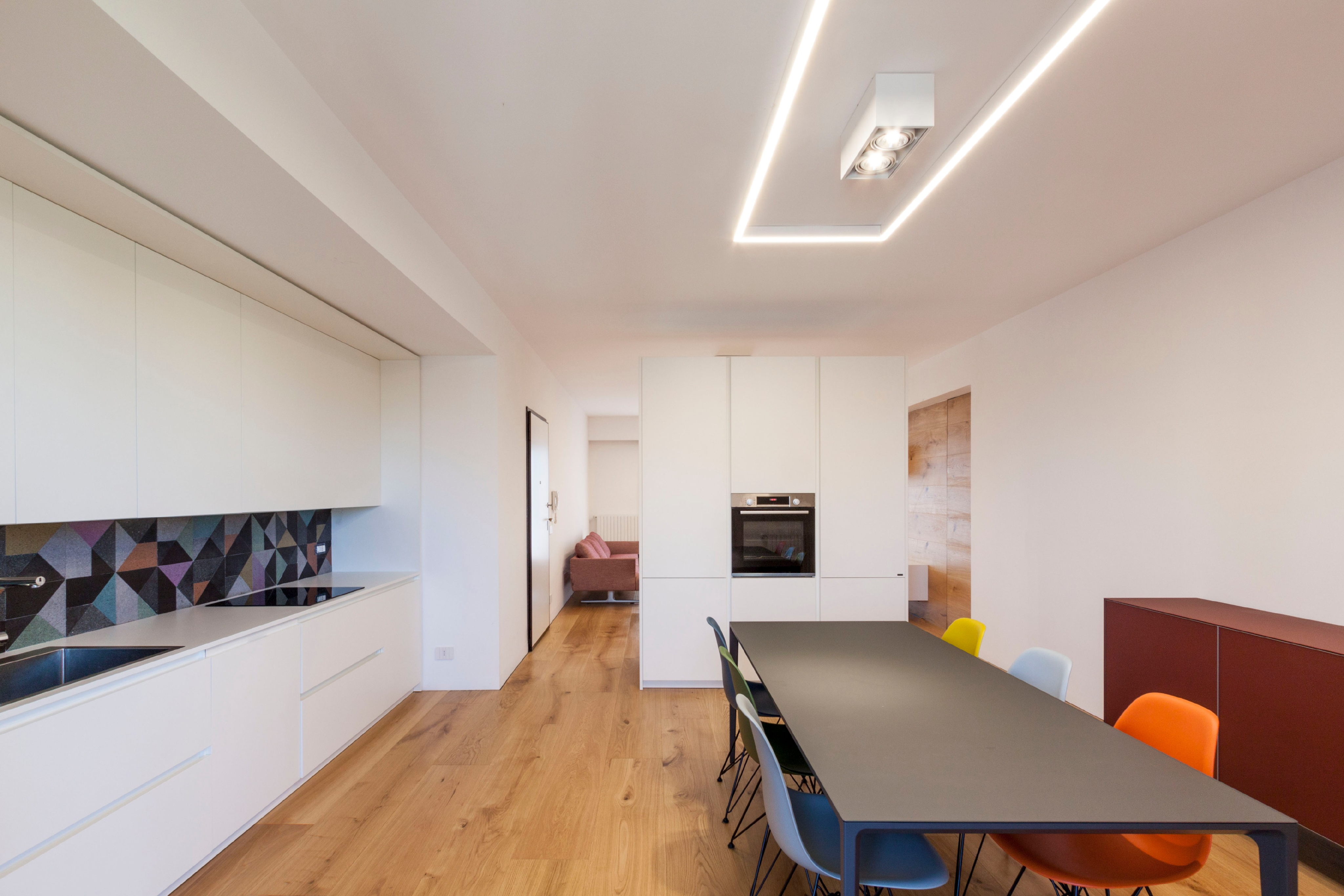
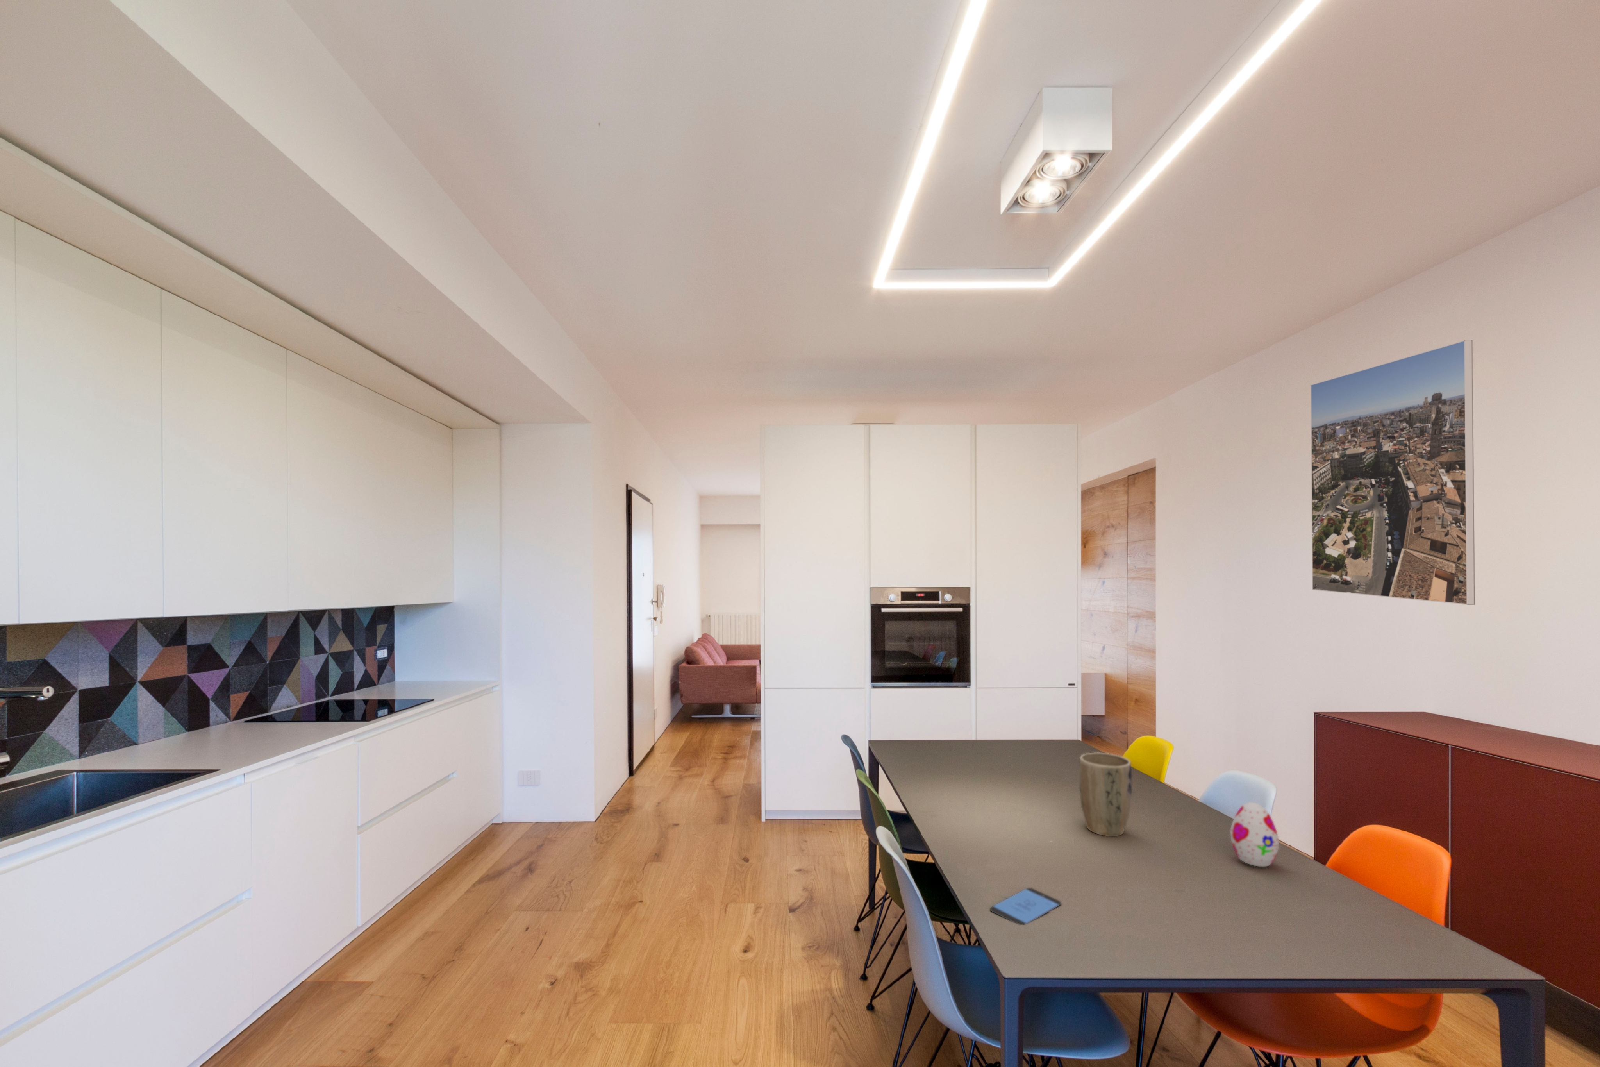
+ plant pot [1079,753,1132,837]
+ decorative egg [1230,801,1280,867]
+ smartphone [989,887,1062,925]
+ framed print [1311,339,1475,605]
